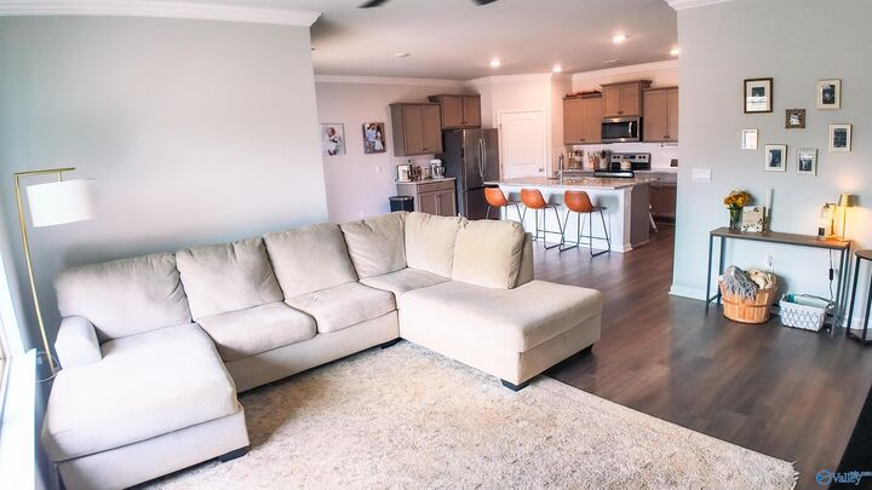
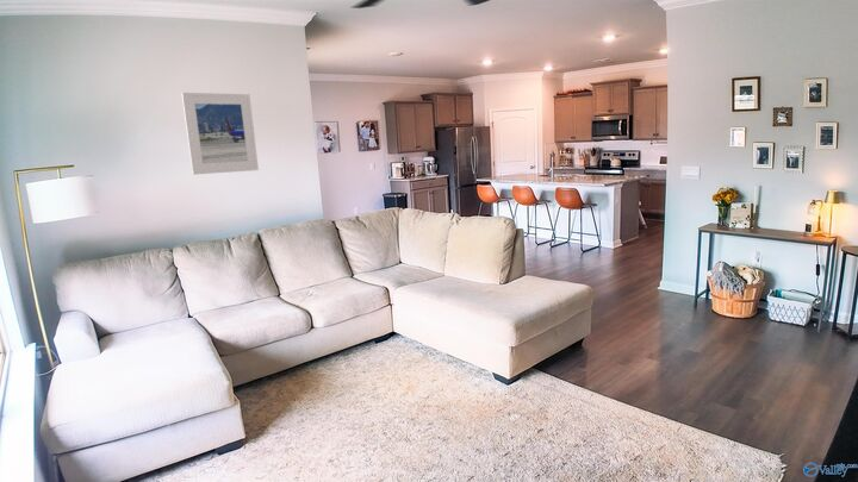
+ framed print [180,92,260,176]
